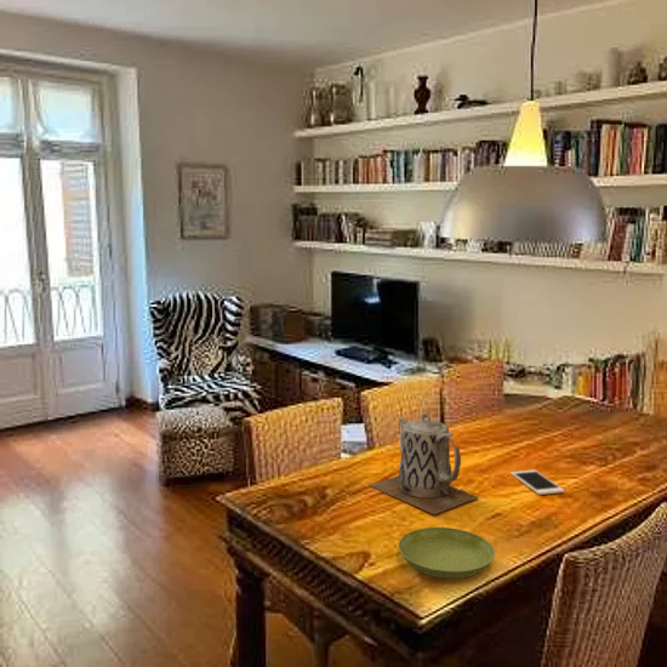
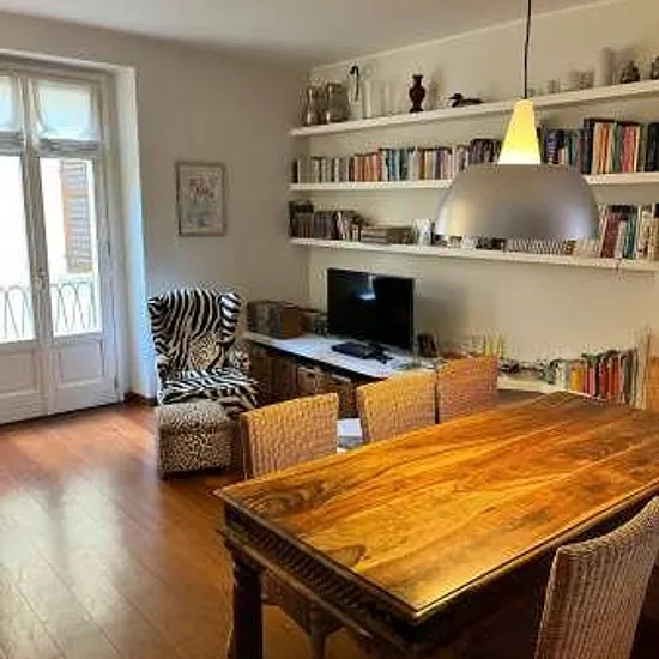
- teapot [369,412,479,515]
- cell phone [509,469,565,496]
- saucer [398,526,496,580]
